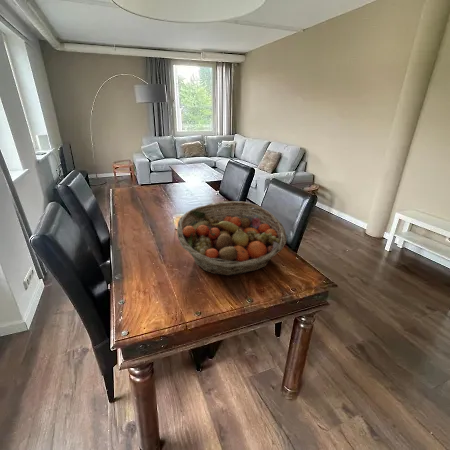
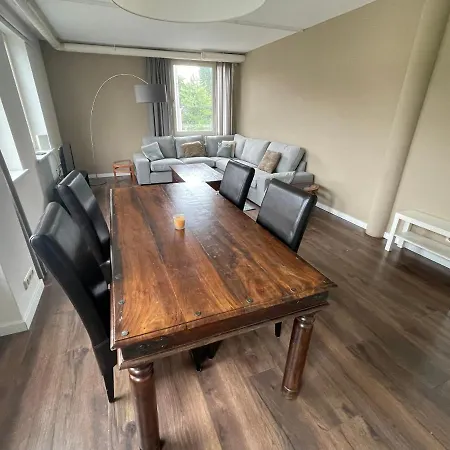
- fruit basket [176,200,287,277]
